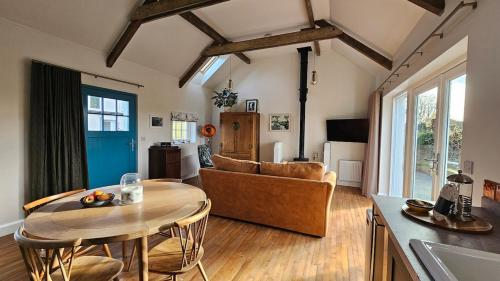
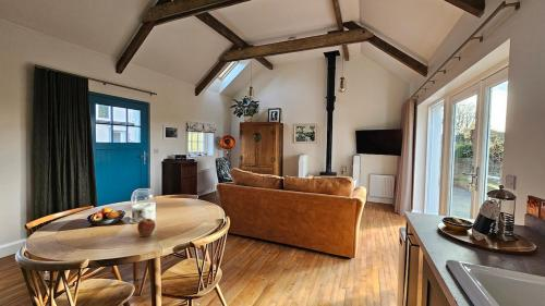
+ apple [136,218,157,237]
